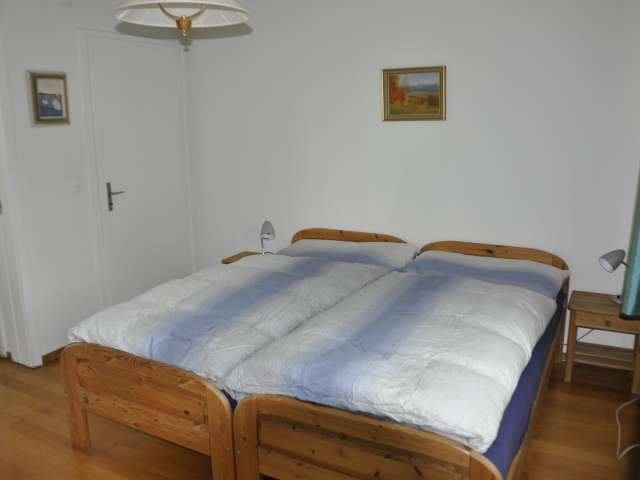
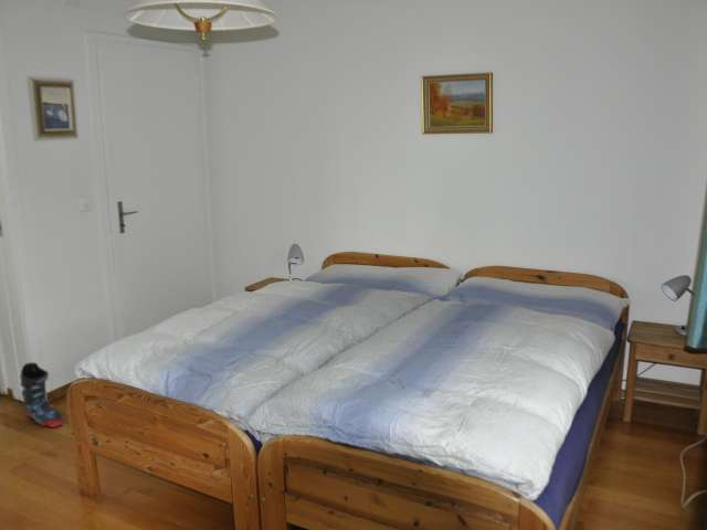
+ ski boot [19,361,64,428]
